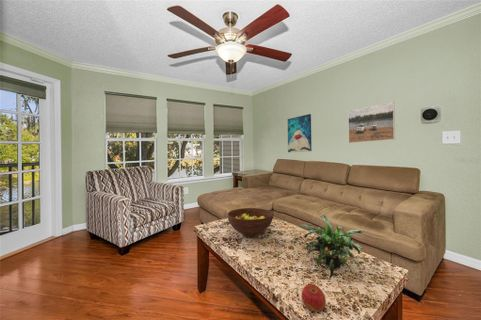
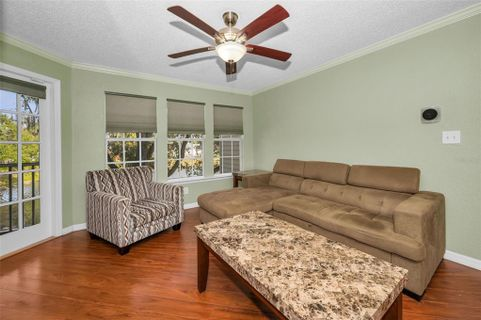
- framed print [347,101,396,144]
- potted plant [299,214,364,280]
- fruit bowl [226,207,274,238]
- apple [300,283,327,313]
- wall art [287,113,313,153]
